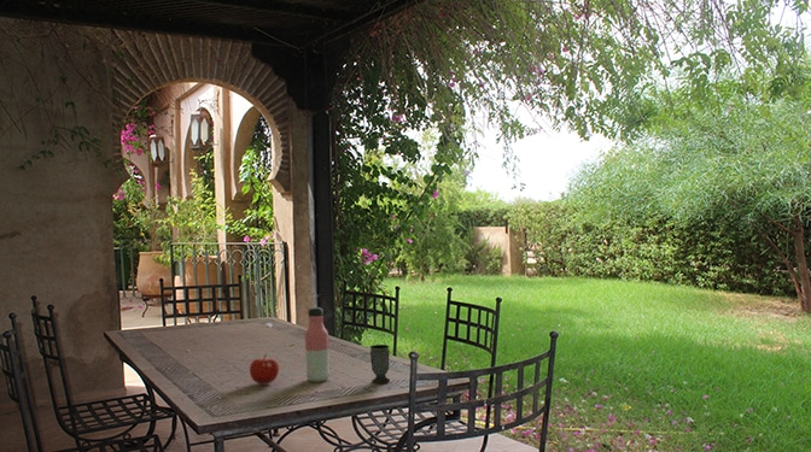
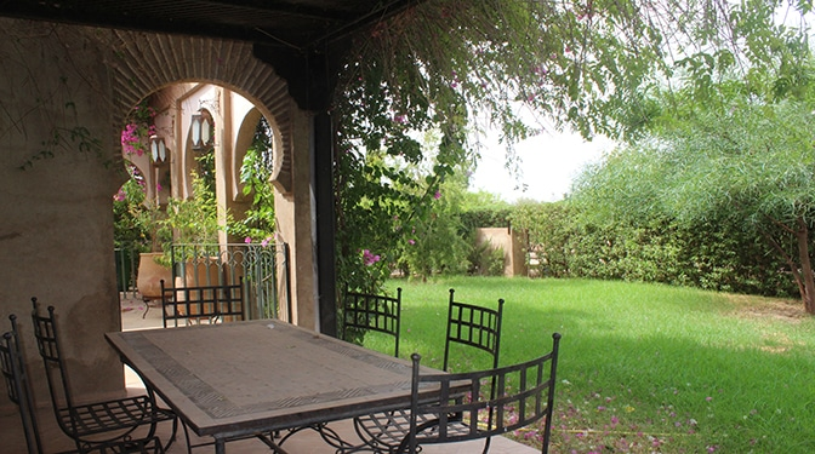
- water bottle [303,306,331,383]
- fruit [249,353,280,385]
- cup [369,344,391,385]
